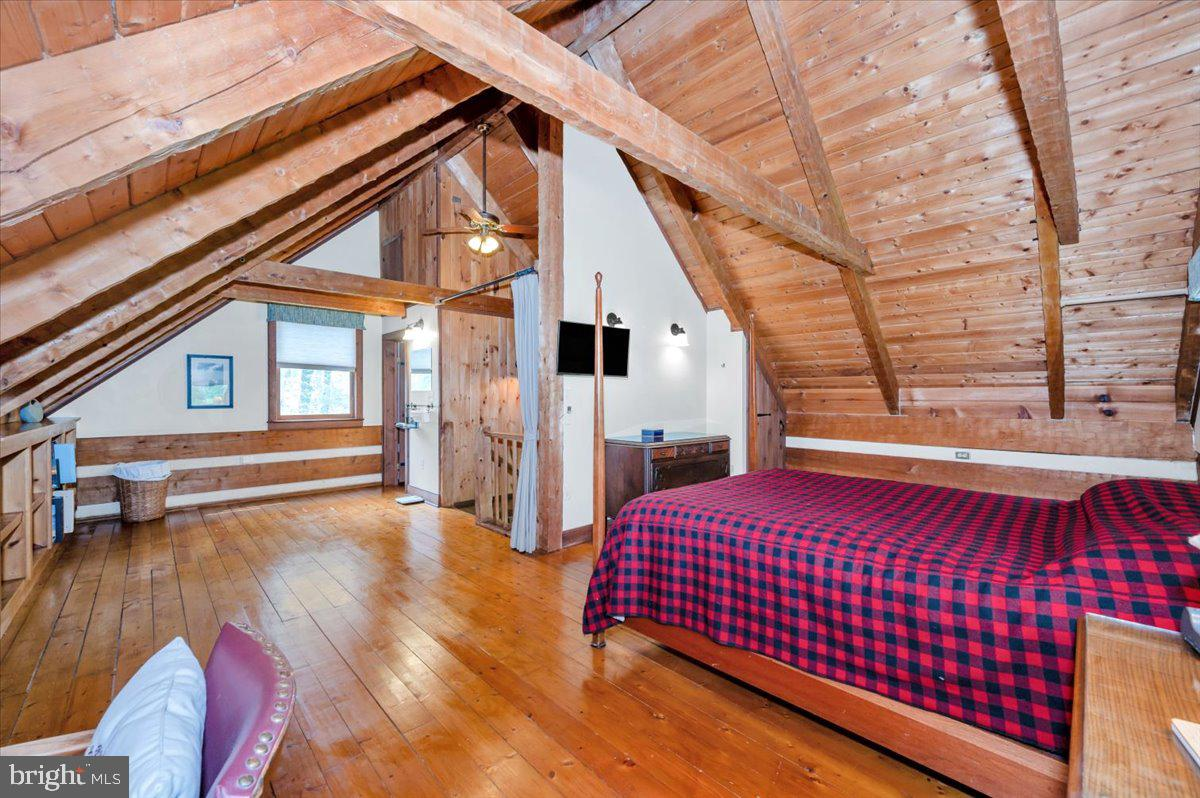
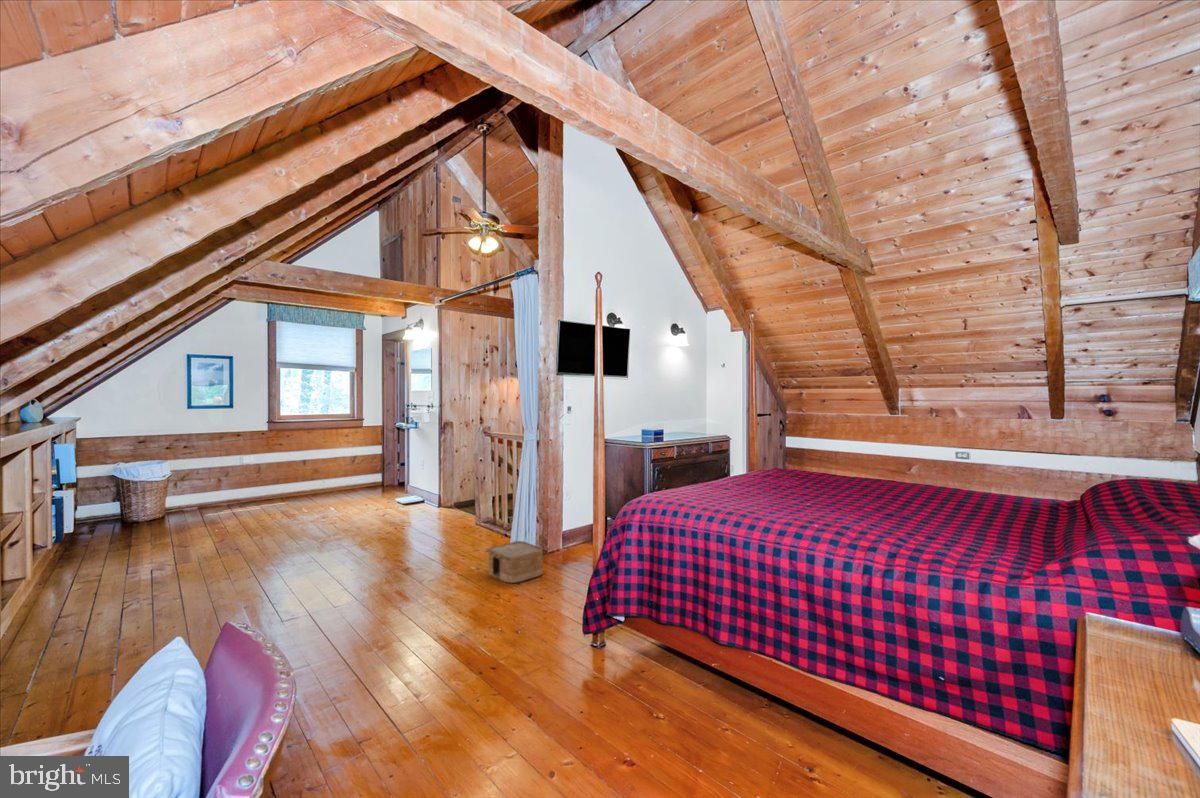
+ woven basket [485,540,544,584]
